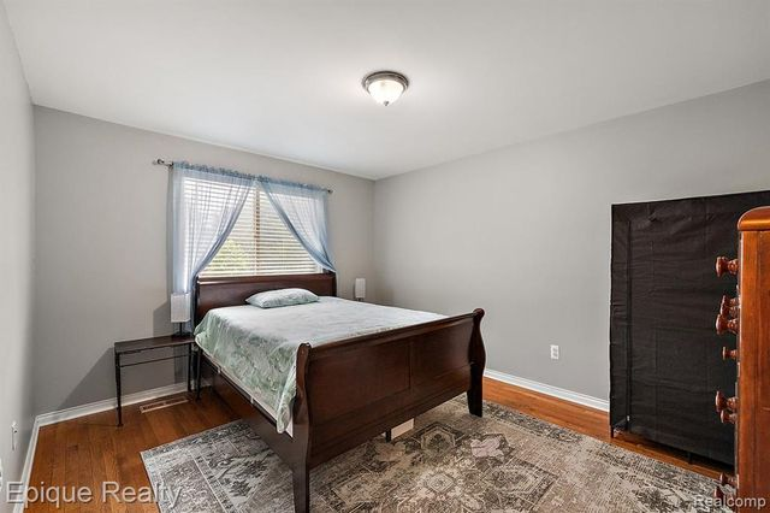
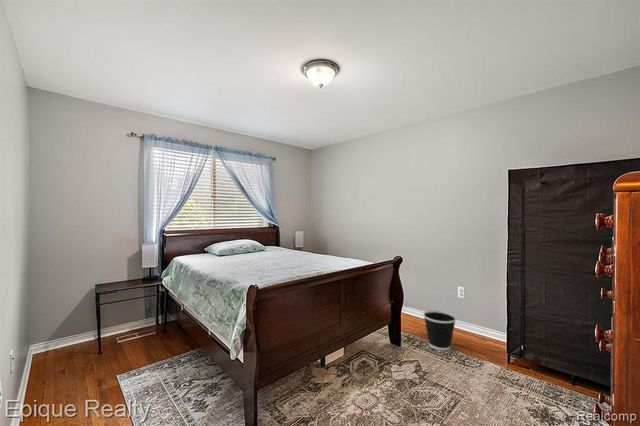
+ wastebasket [422,309,457,351]
